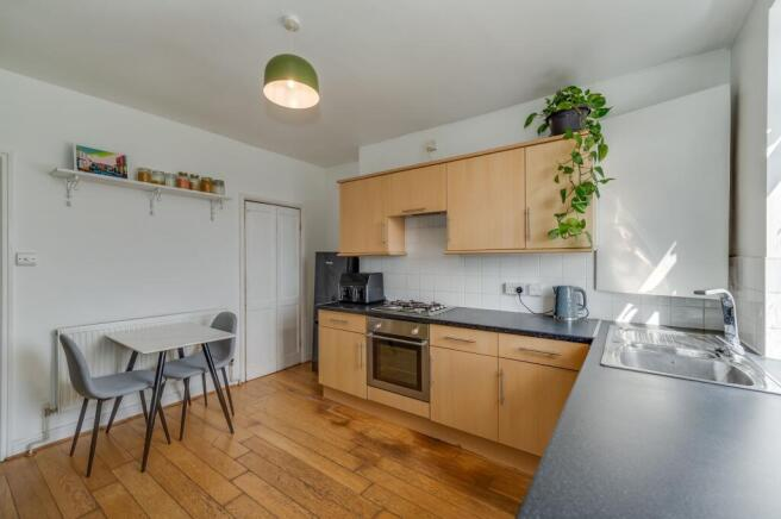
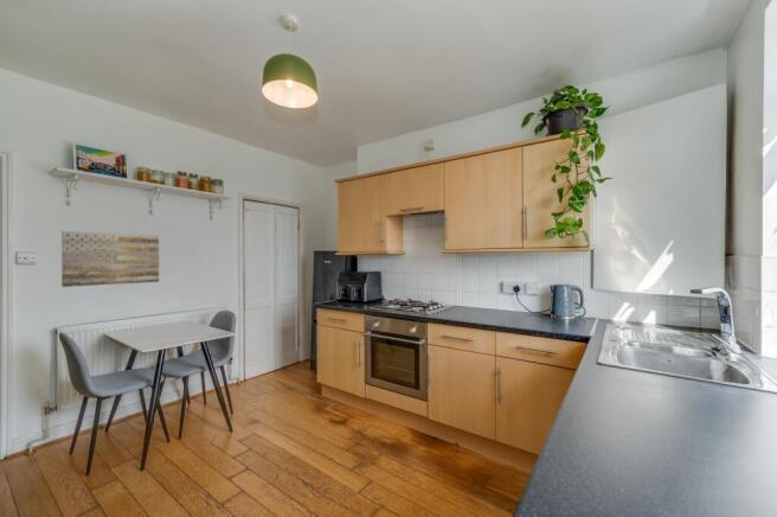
+ wall art [60,230,160,288]
